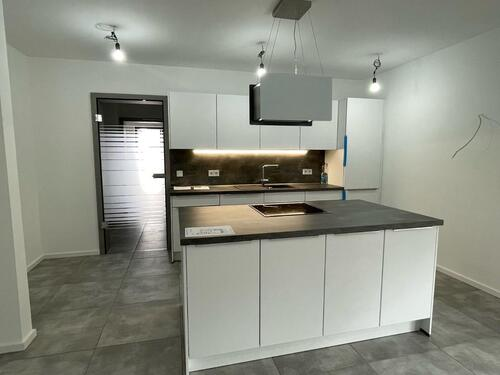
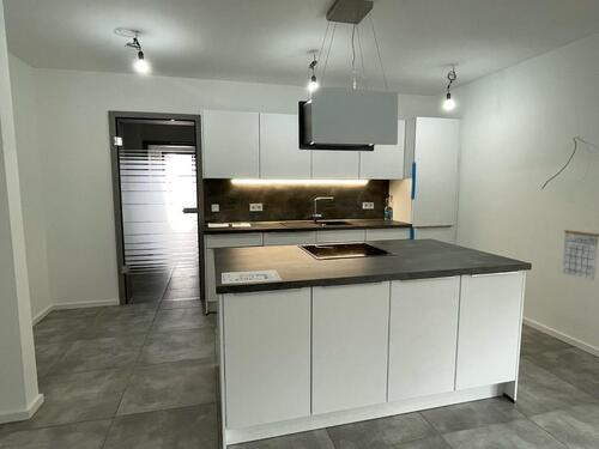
+ calendar [561,224,599,283]
